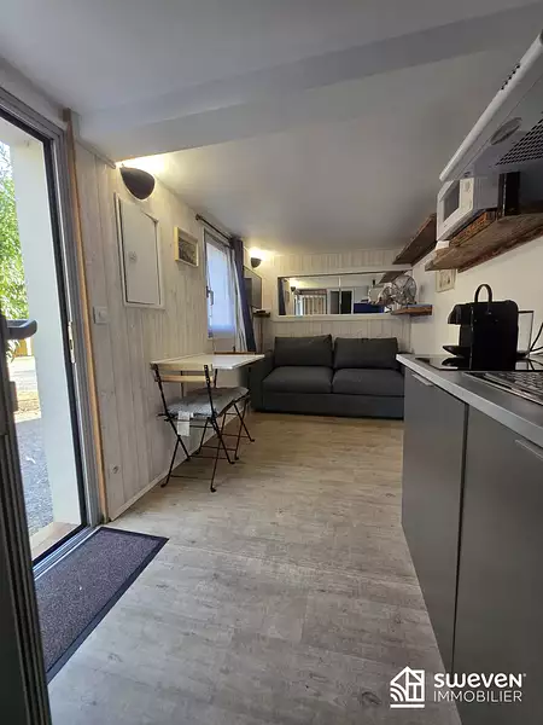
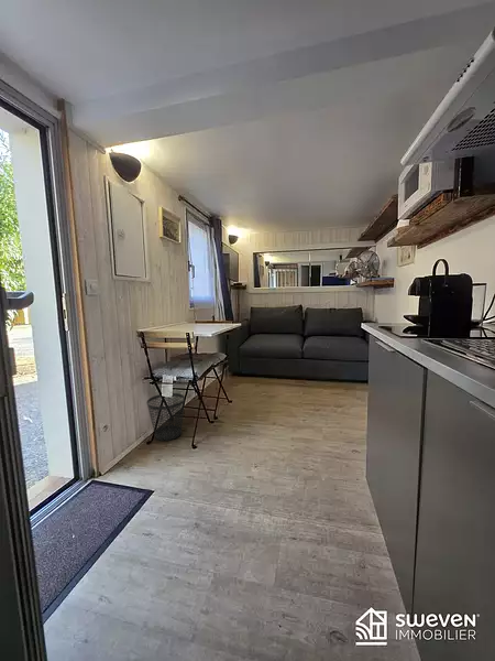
+ wastebasket [146,392,186,442]
